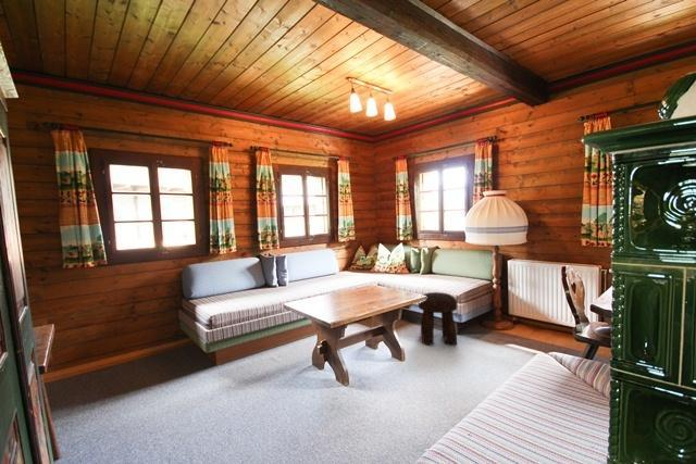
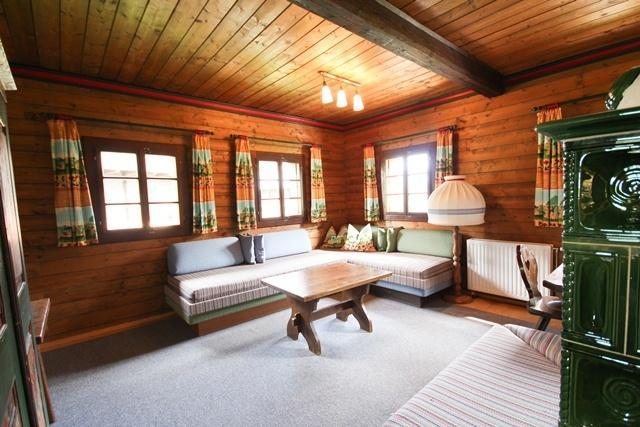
- stool [418,291,458,348]
